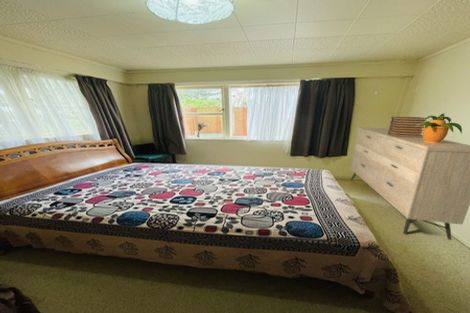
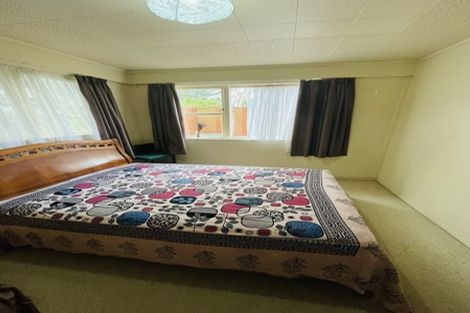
- dresser [350,127,470,241]
- book stack [388,116,427,137]
- potted plant [415,113,463,143]
